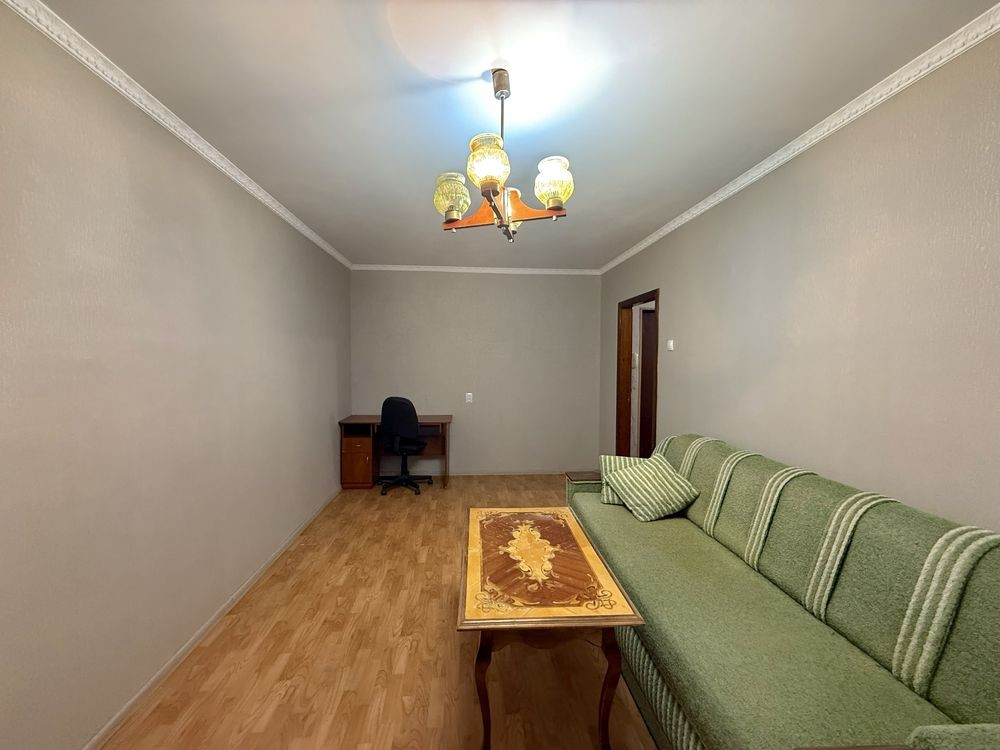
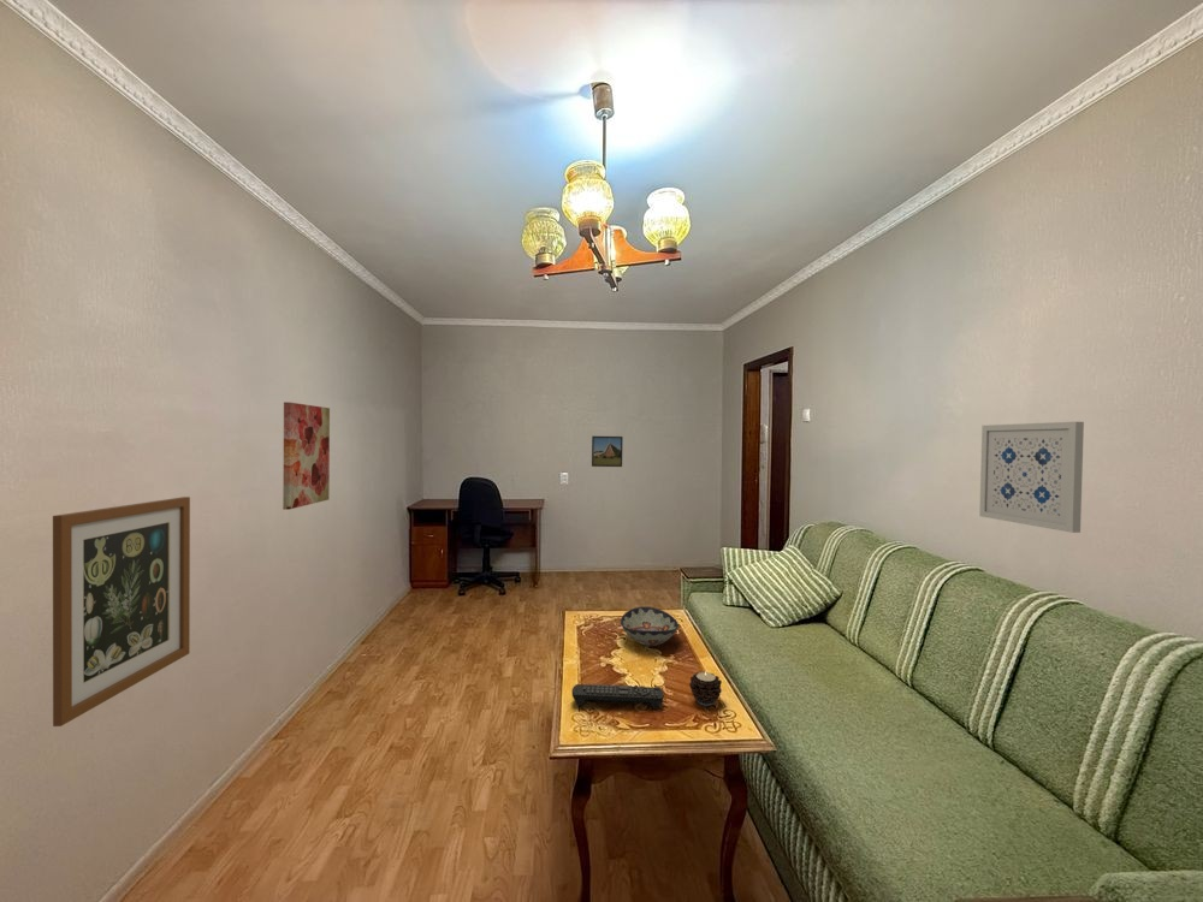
+ wall art [52,495,191,728]
+ decorative bowl [620,606,680,647]
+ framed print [591,435,624,468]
+ candle [688,671,723,707]
+ wall art [282,400,331,511]
+ wall art [978,421,1085,534]
+ remote control [570,683,665,711]
